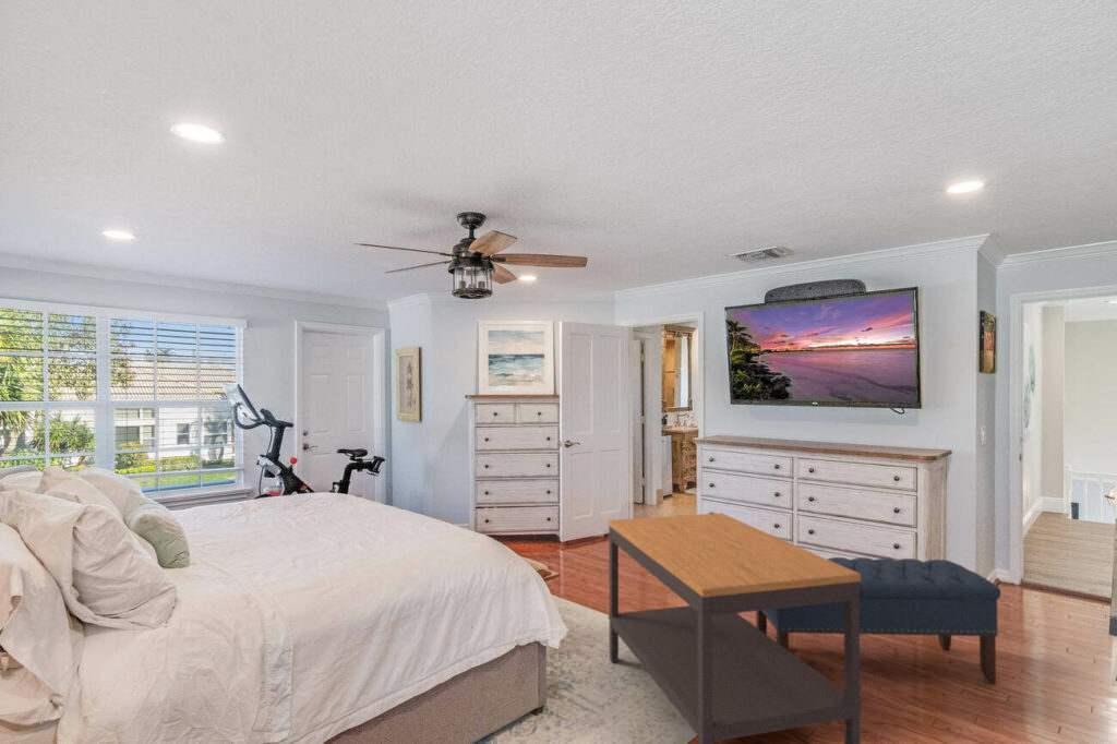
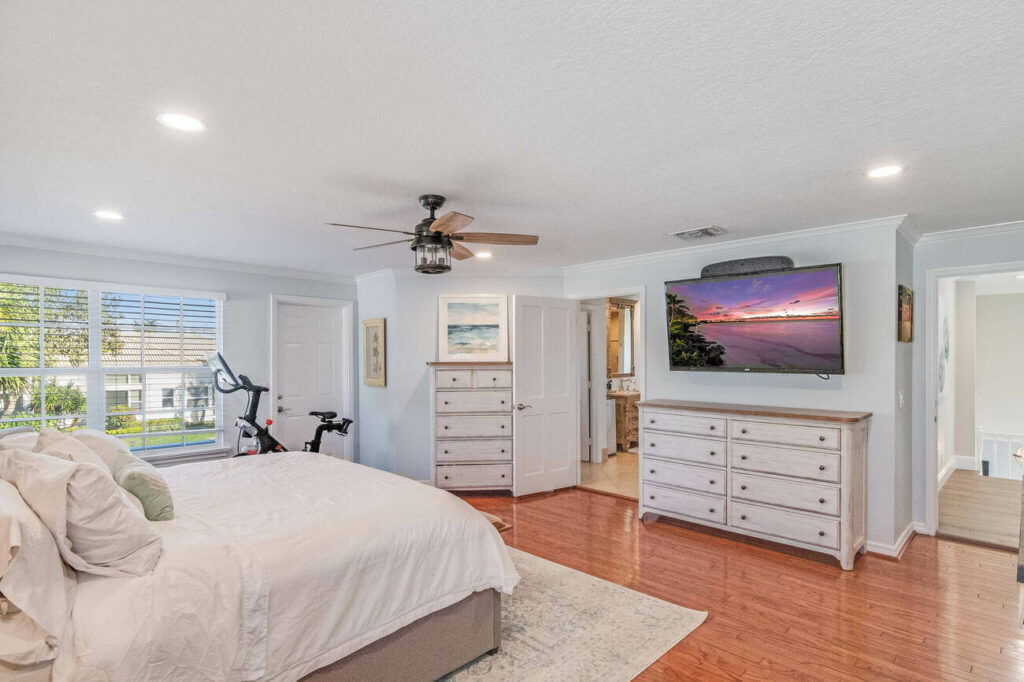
- bench [755,556,1002,685]
- side table [608,512,863,744]
